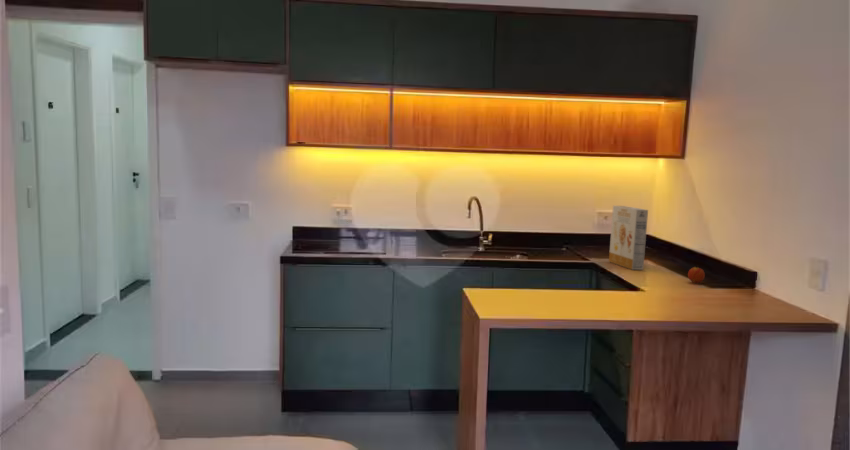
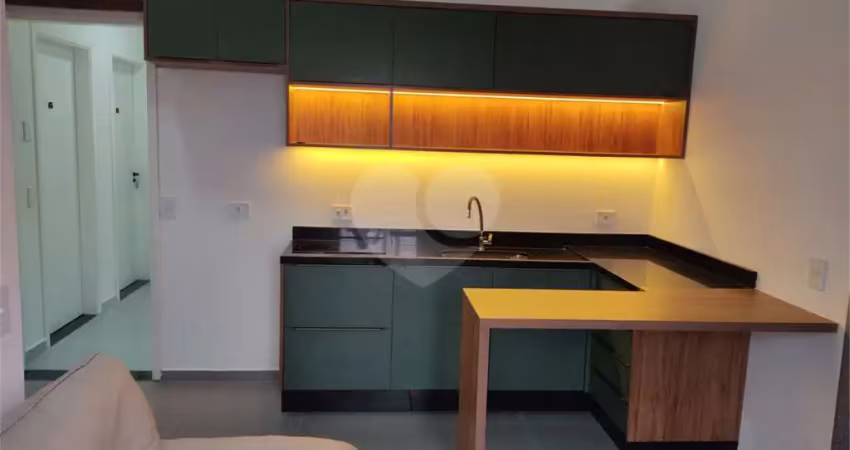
- fruit [687,264,706,284]
- cereal box [608,205,649,271]
